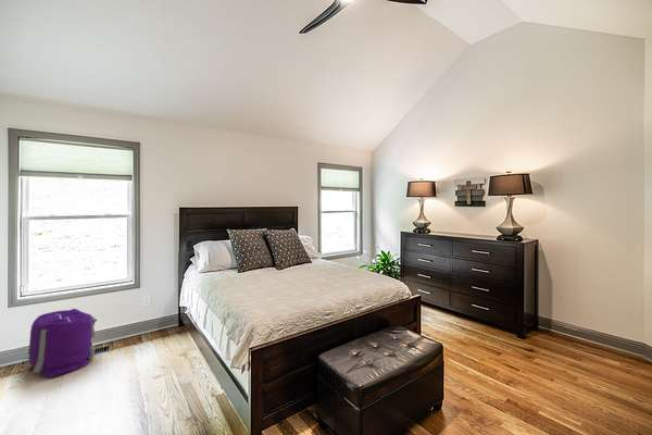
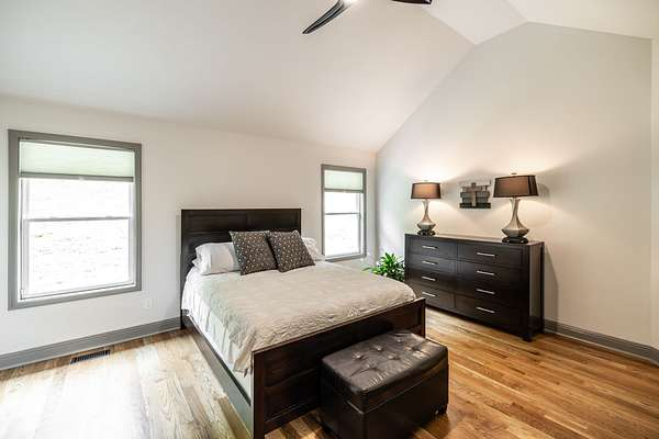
- backpack [22,308,98,378]
